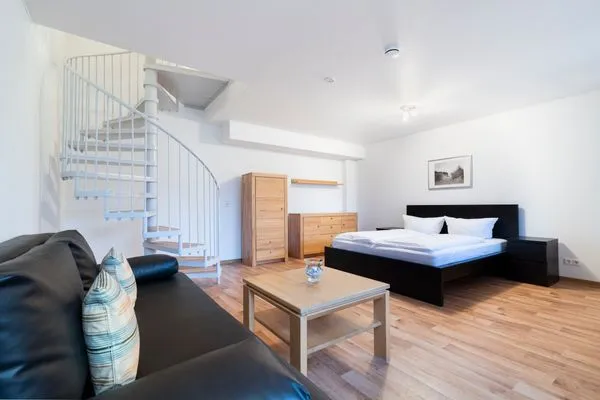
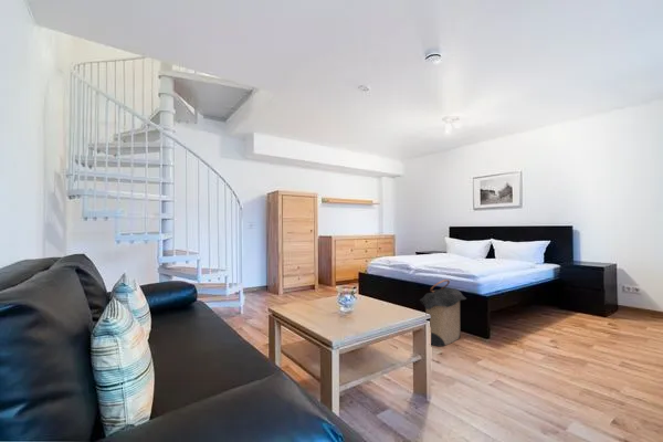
+ laundry hamper [418,278,467,348]
